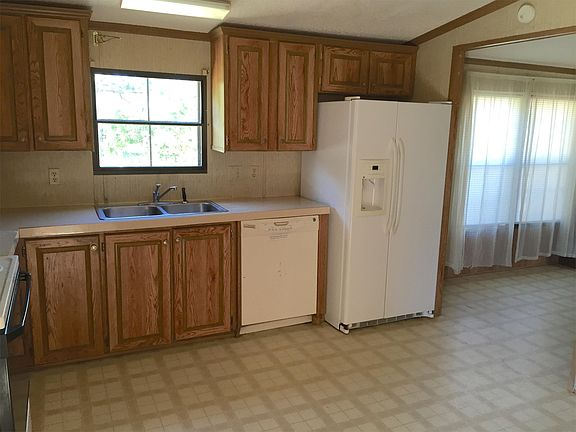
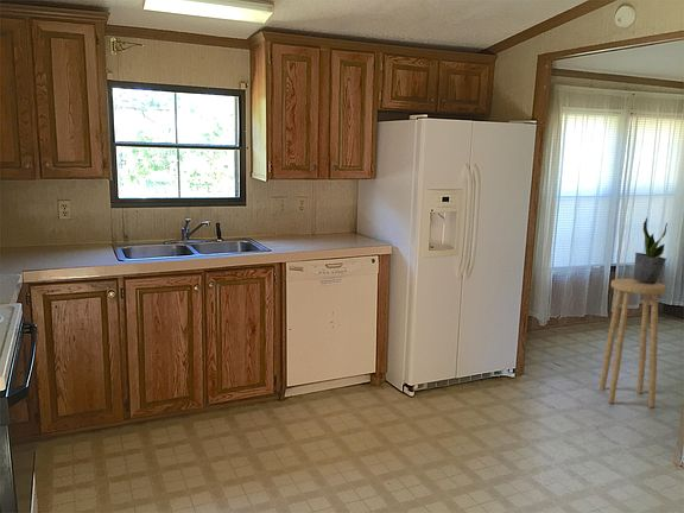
+ potted plant [633,216,669,284]
+ stool [598,278,667,408]
